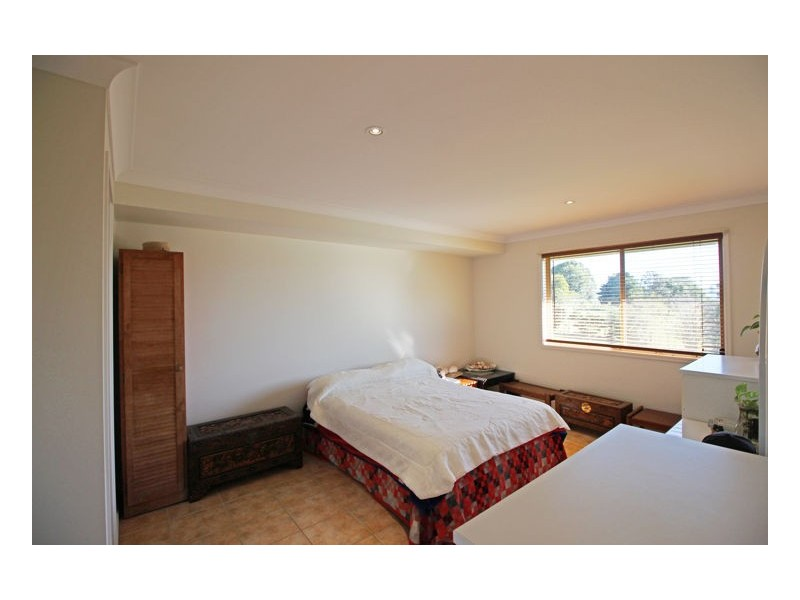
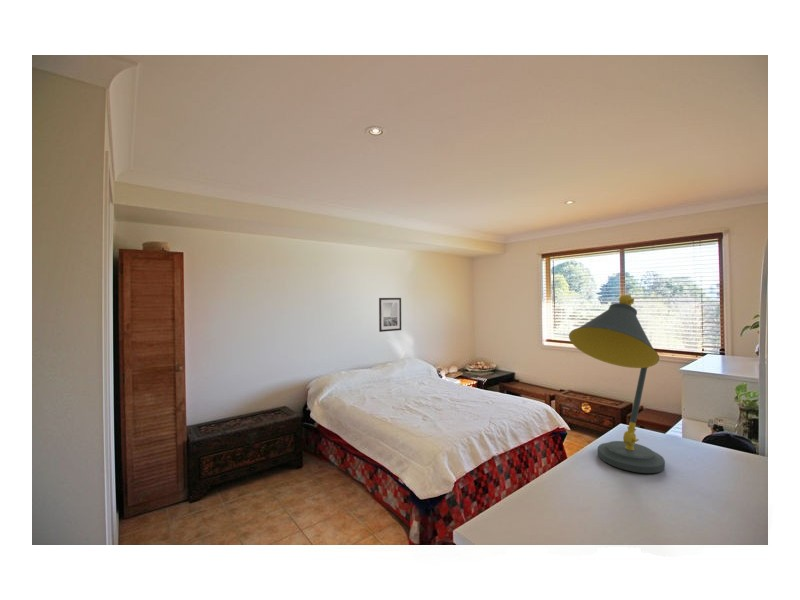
+ desk lamp [568,294,666,474]
+ wall art [378,297,402,333]
